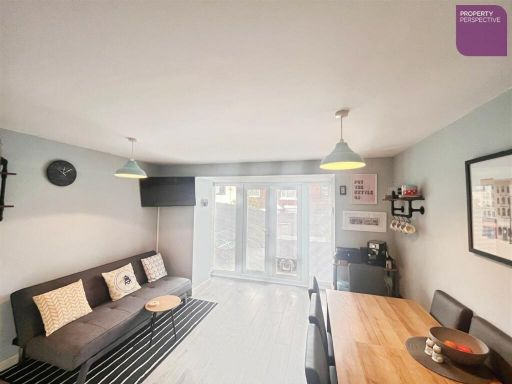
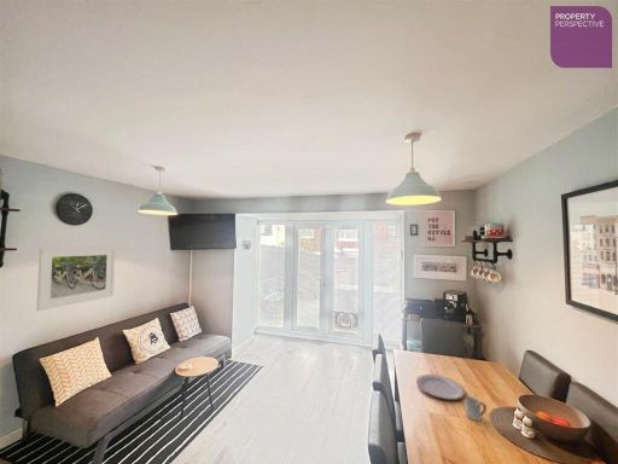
+ plate [415,373,467,401]
+ cup [464,395,488,422]
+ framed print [35,245,116,312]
